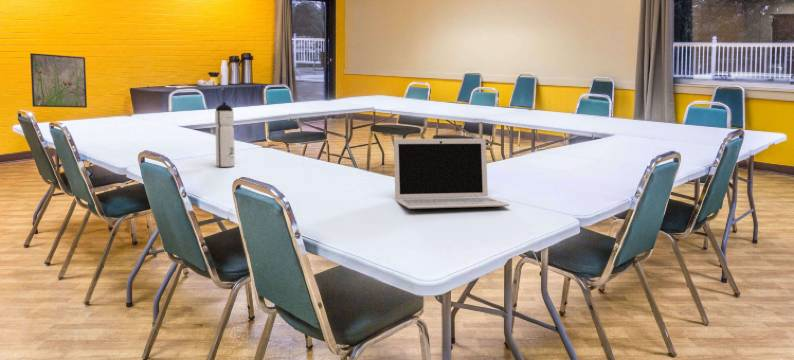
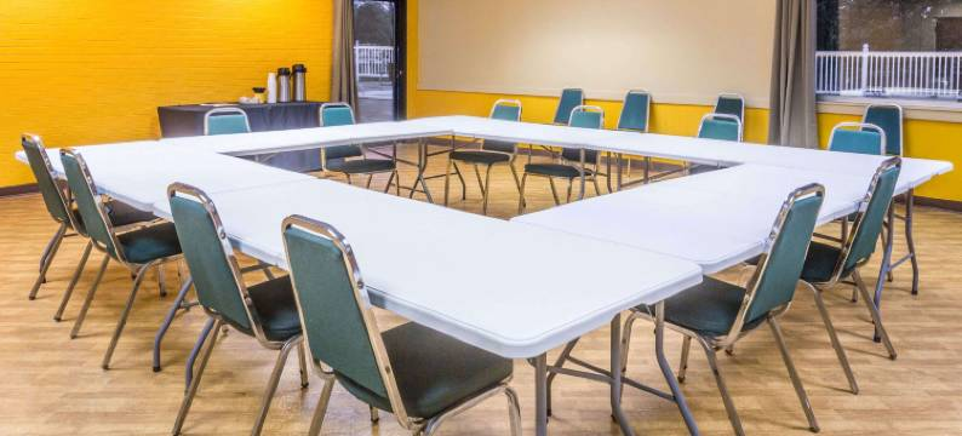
- water bottle [214,101,236,168]
- laptop [393,138,510,210]
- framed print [29,52,88,109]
